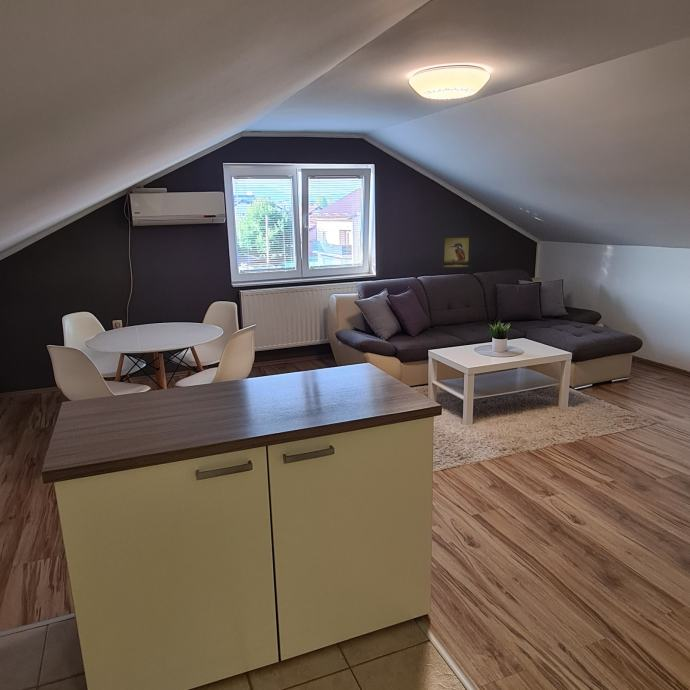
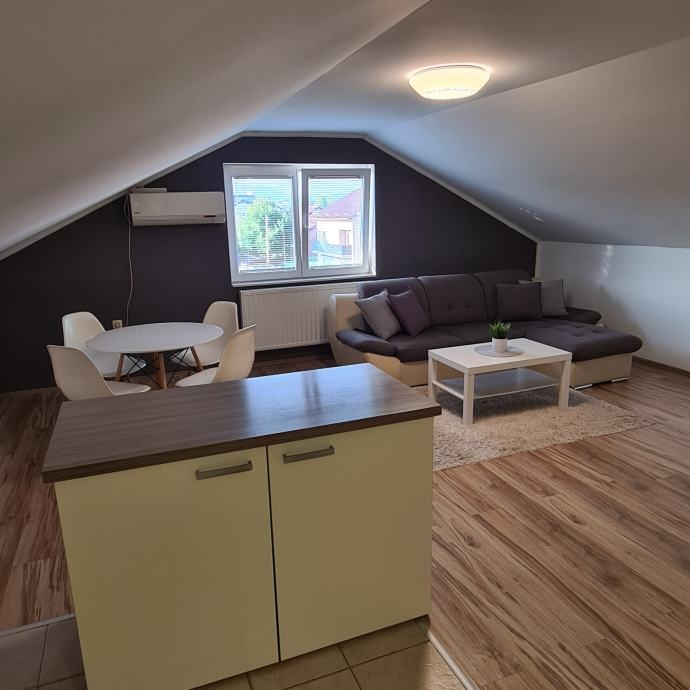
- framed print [441,235,471,270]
